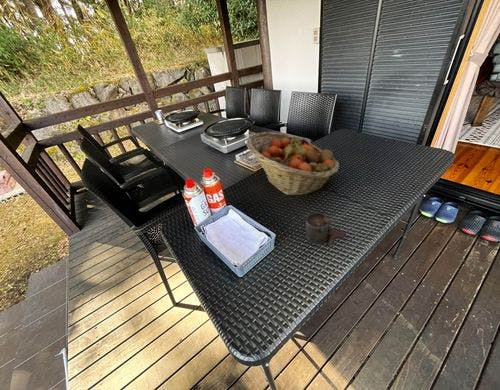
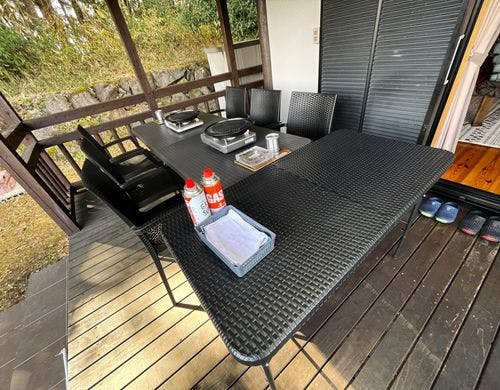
- paint can [305,211,347,247]
- fruit basket [246,131,341,196]
